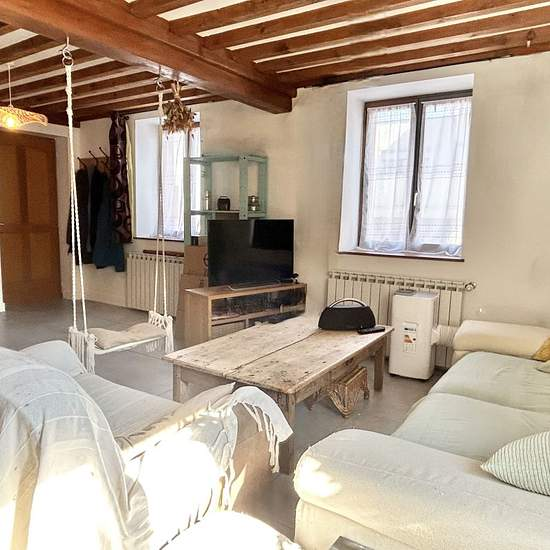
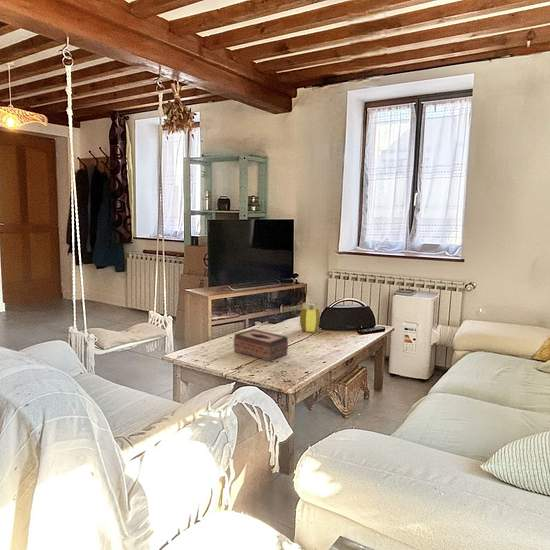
+ jar [299,301,321,333]
+ tissue box [233,328,289,362]
